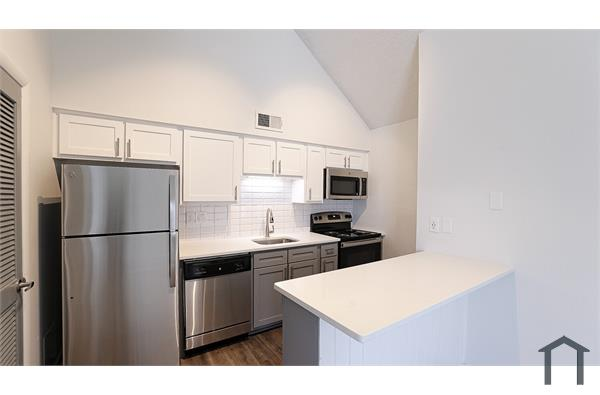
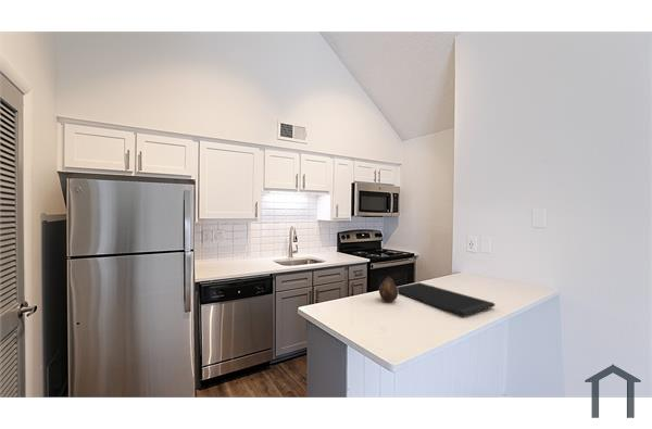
+ fruit [378,276,399,303]
+ cutting board [397,281,496,317]
